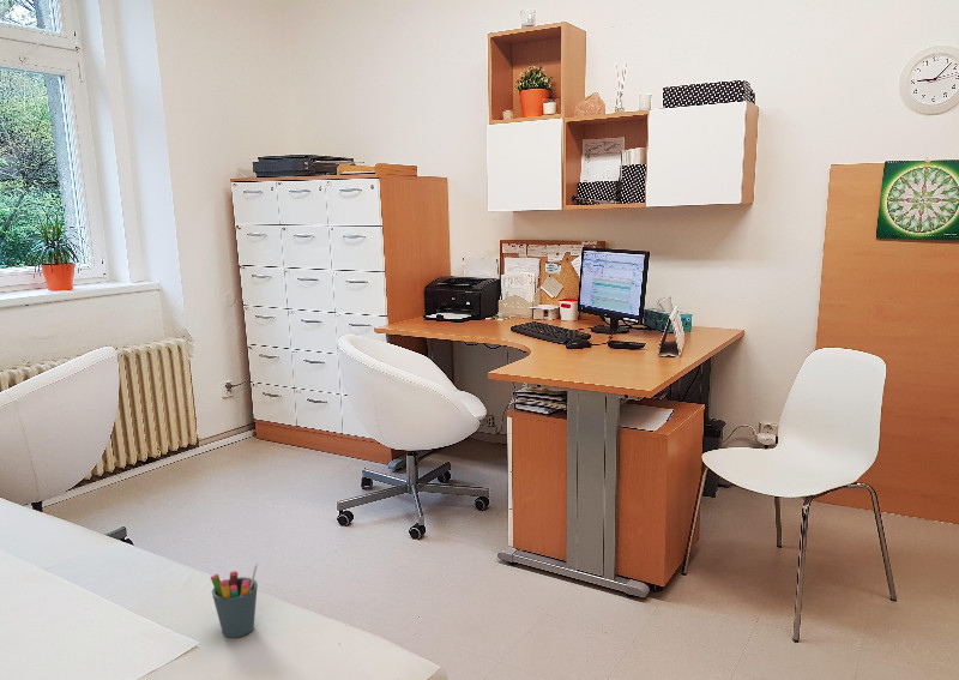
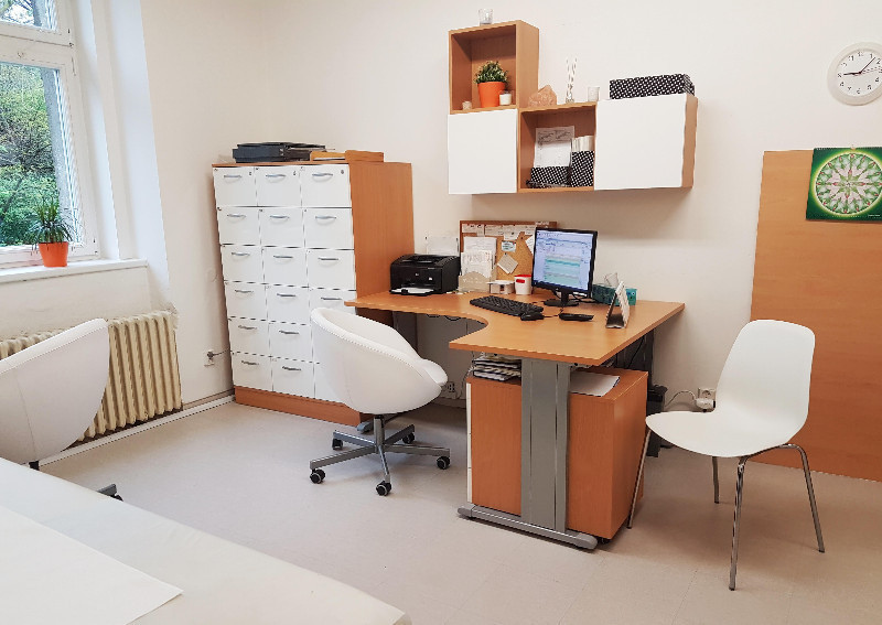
- pen holder [210,561,259,639]
